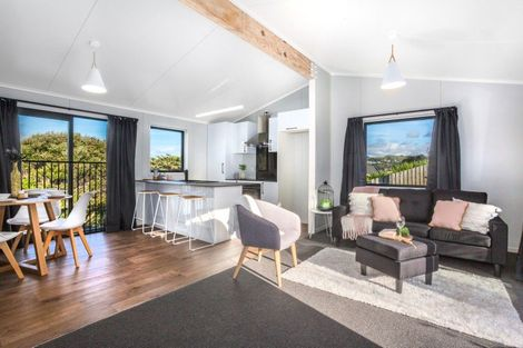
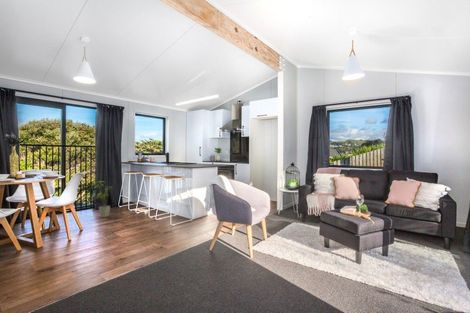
+ house plant [90,180,113,218]
